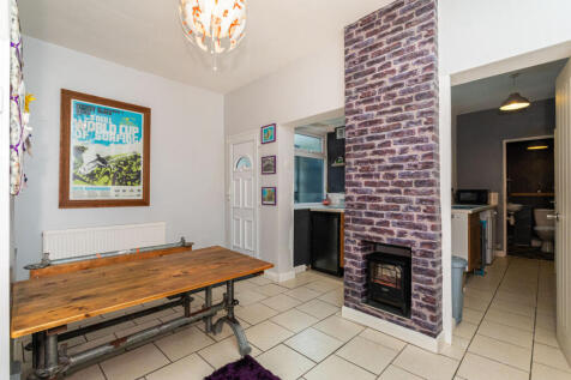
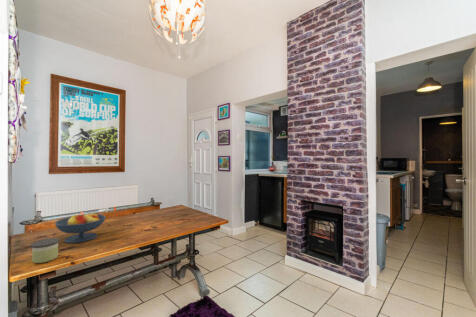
+ fruit bowl [54,211,107,244]
+ candle [30,237,60,264]
